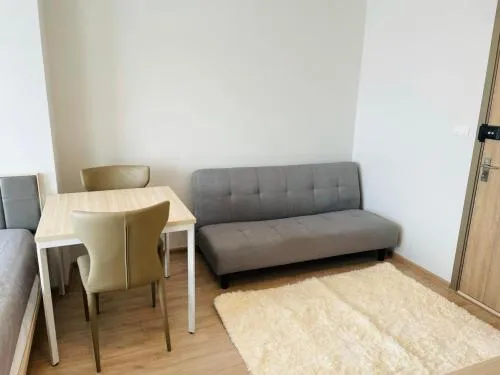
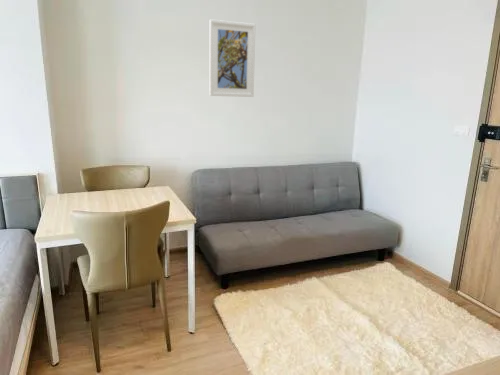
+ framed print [209,19,256,98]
